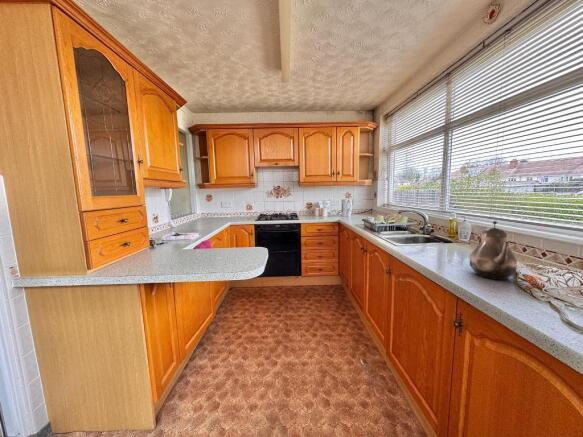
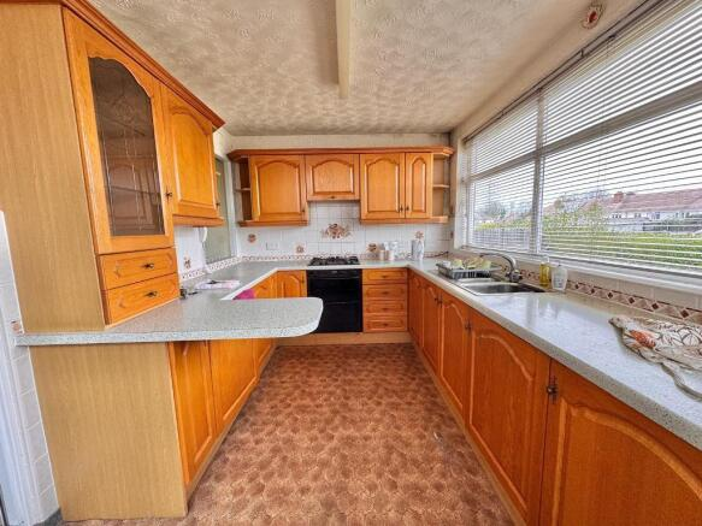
- teapot [469,220,518,281]
